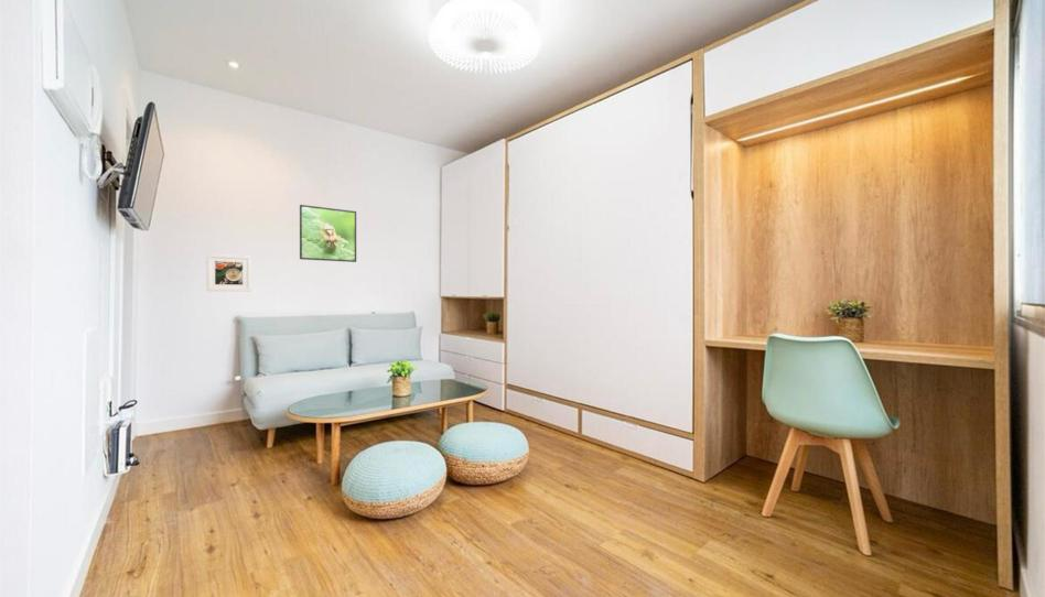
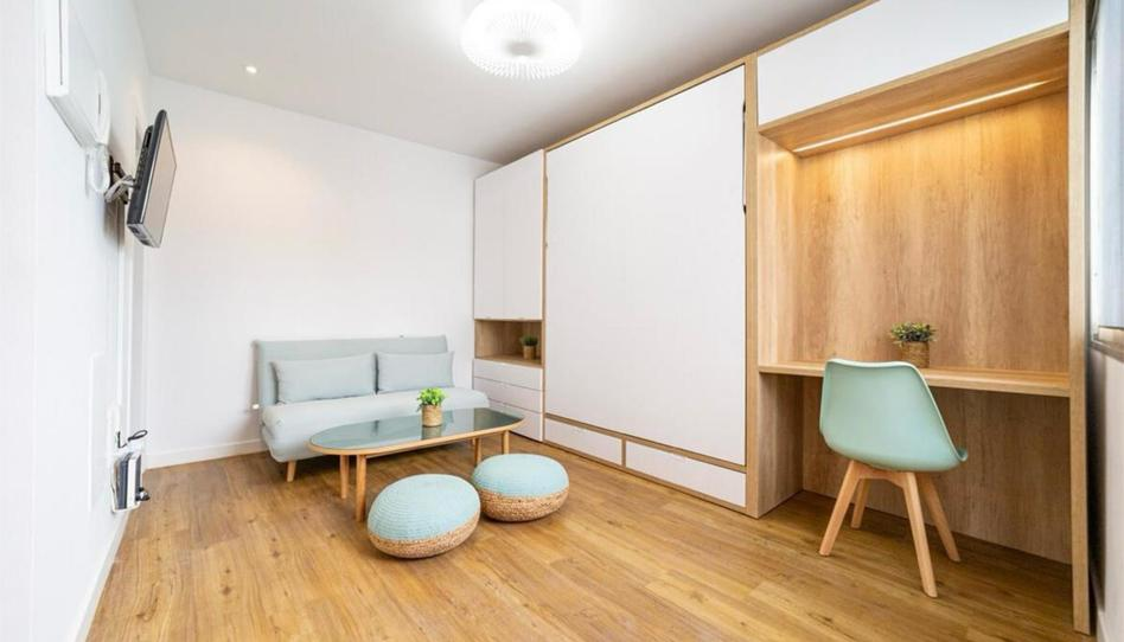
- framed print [299,204,357,263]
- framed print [206,253,251,293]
